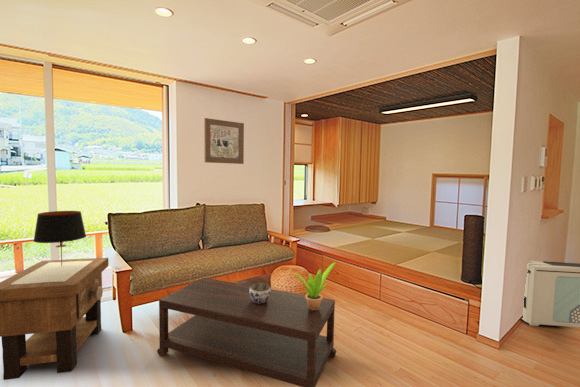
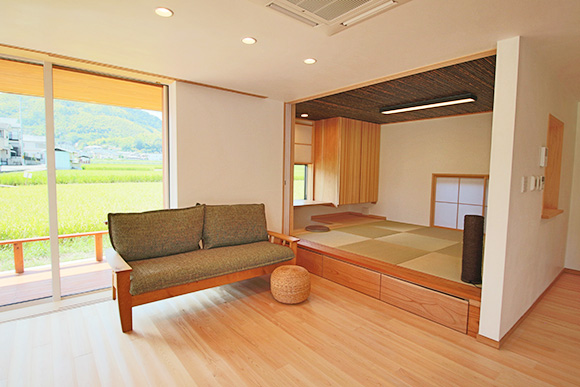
- wall art [203,117,245,165]
- jar [250,282,271,304]
- table lamp [32,210,87,266]
- coffee table [156,277,337,387]
- side table [0,257,109,381]
- air purifier [521,260,580,328]
- potted plant [294,262,336,310]
